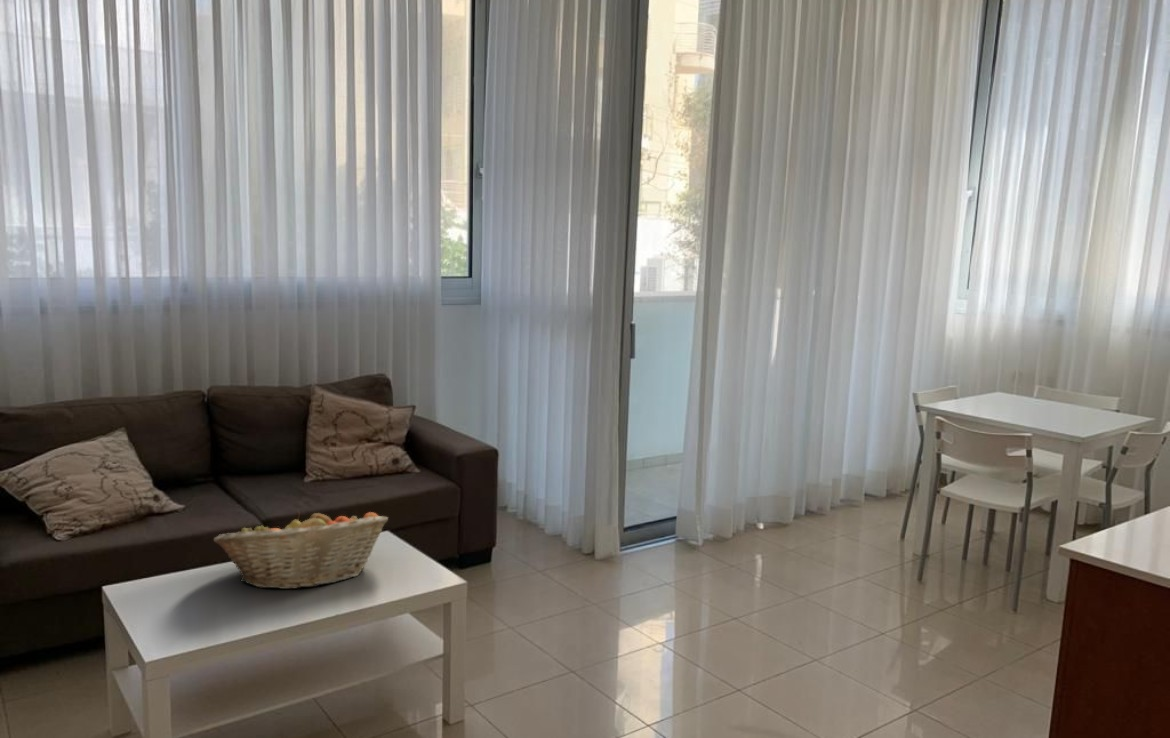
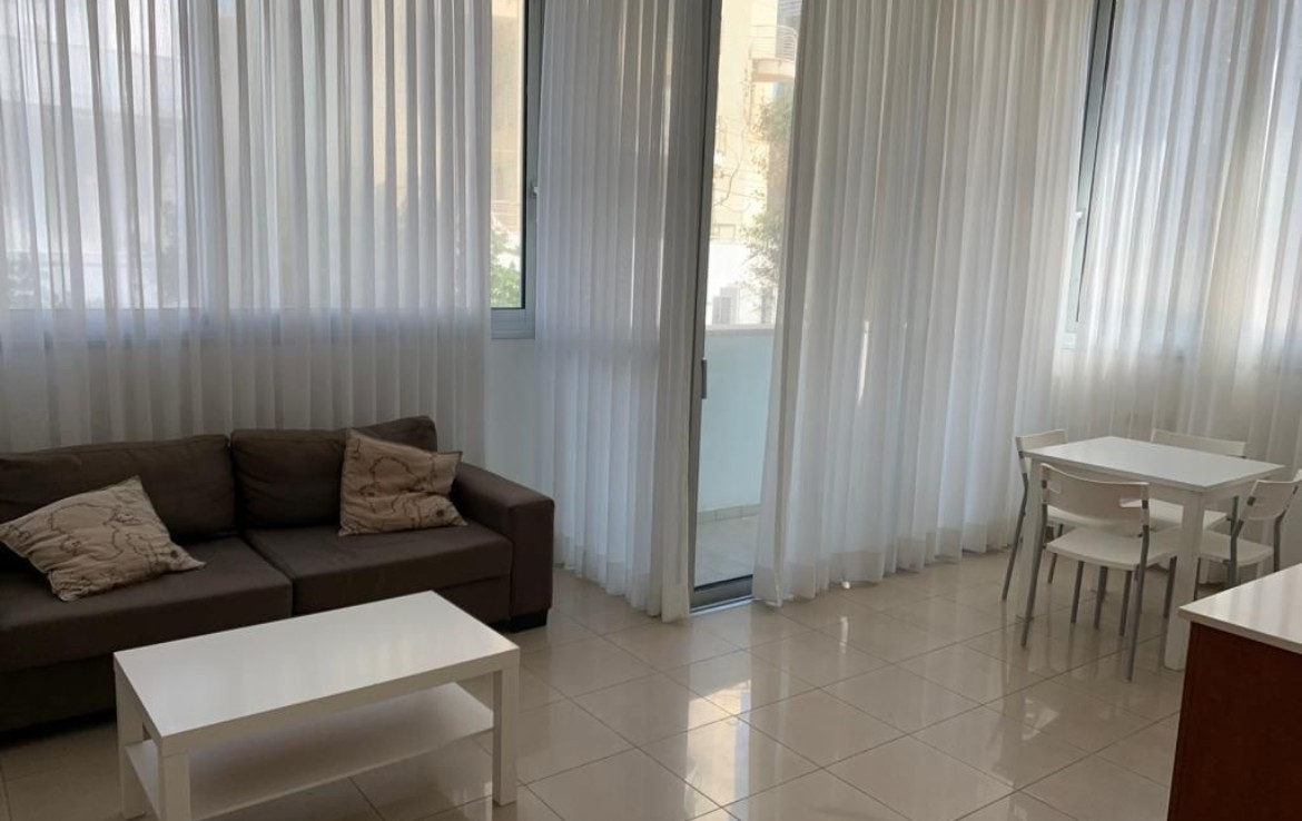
- fruit basket [213,509,389,590]
